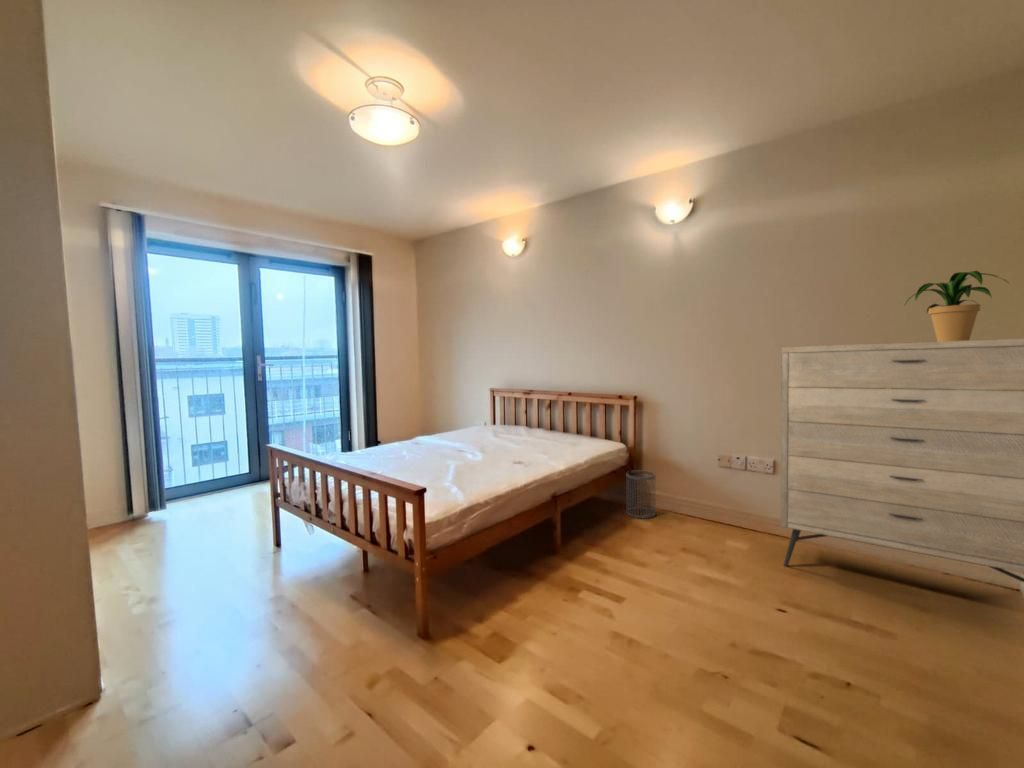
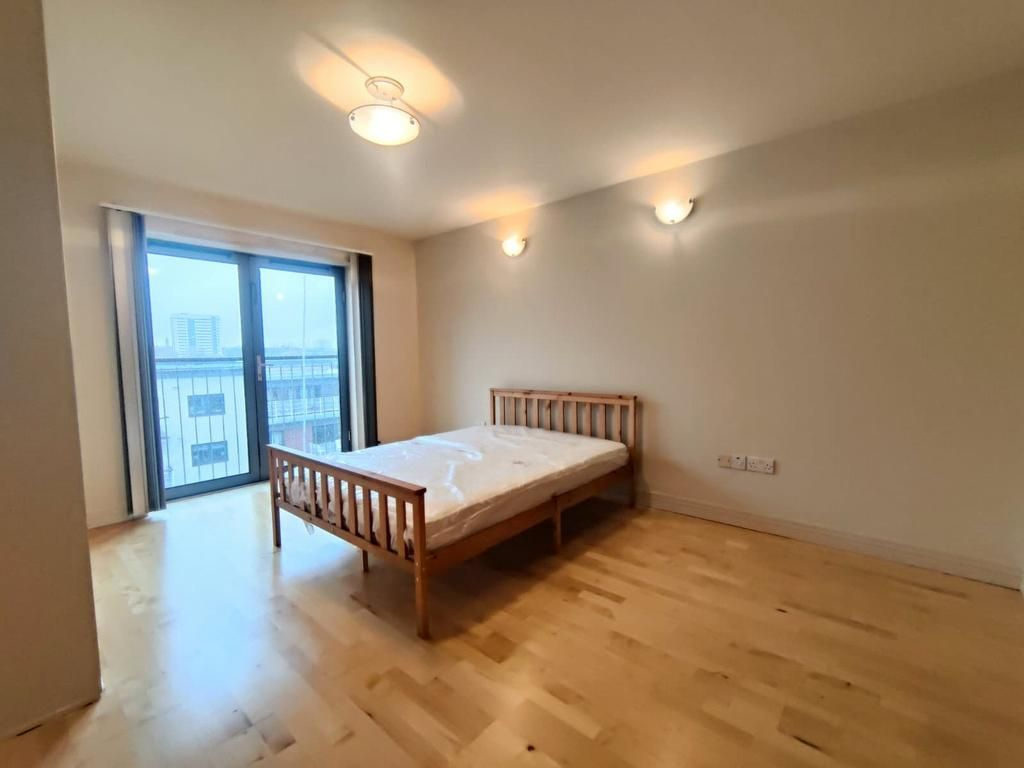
- potted plant [903,270,1010,342]
- dresser [780,338,1024,583]
- wastebasket [625,469,657,520]
